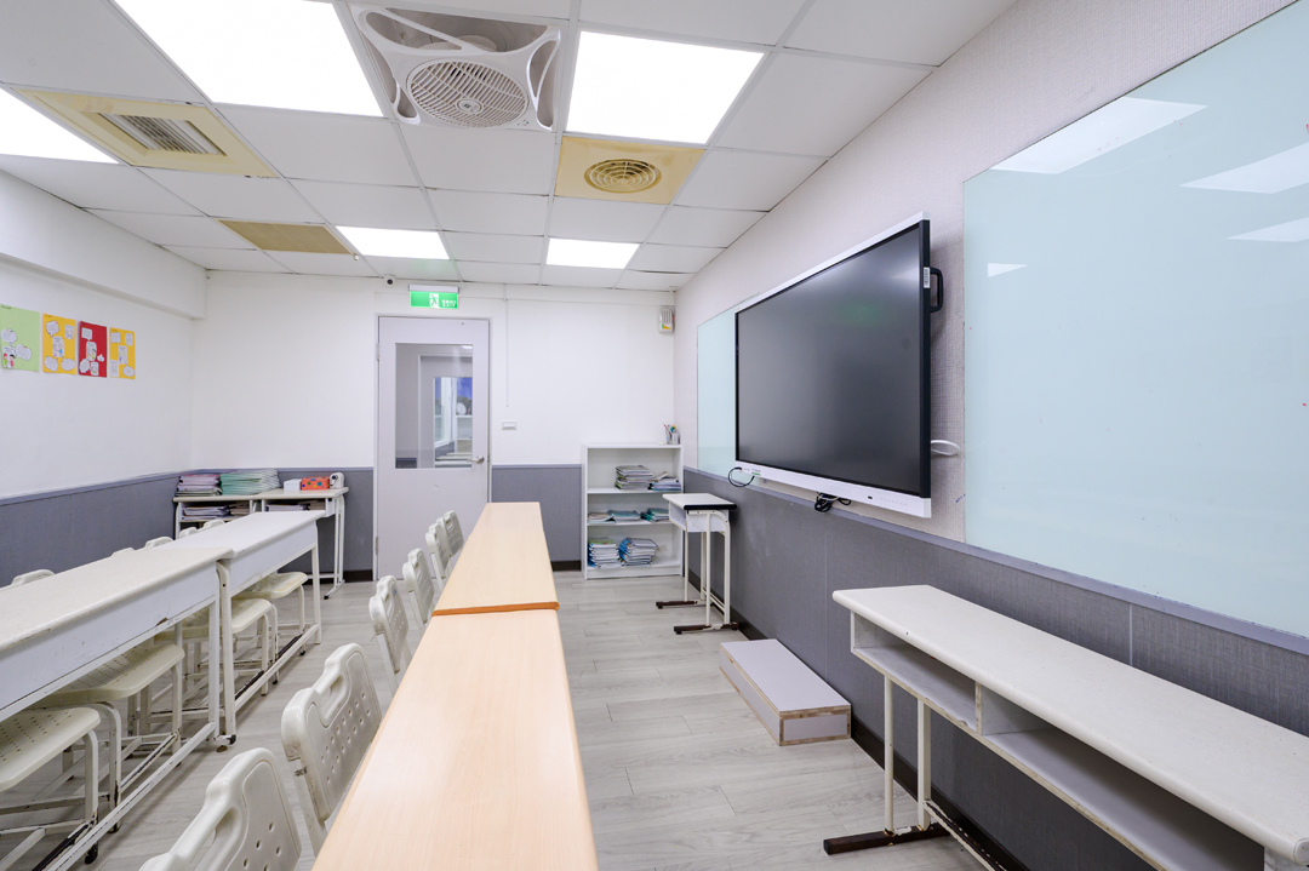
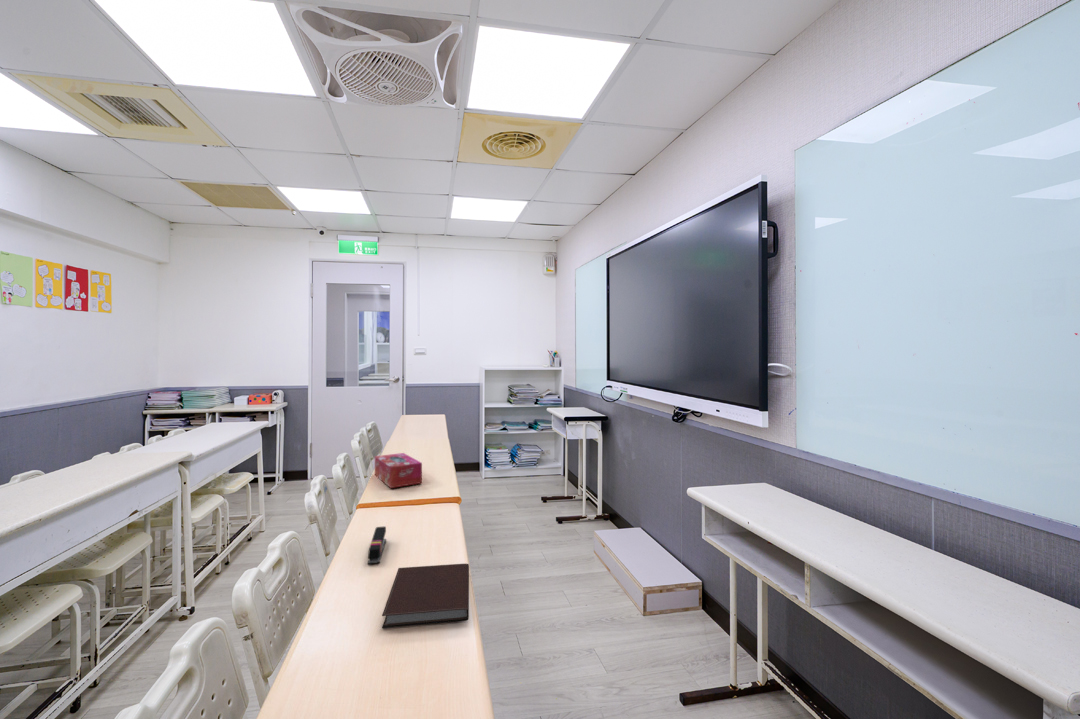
+ tissue box [374,452,423,489]
+ notebook [381,563,470,629]
+ stapler [367,525,387,565]
